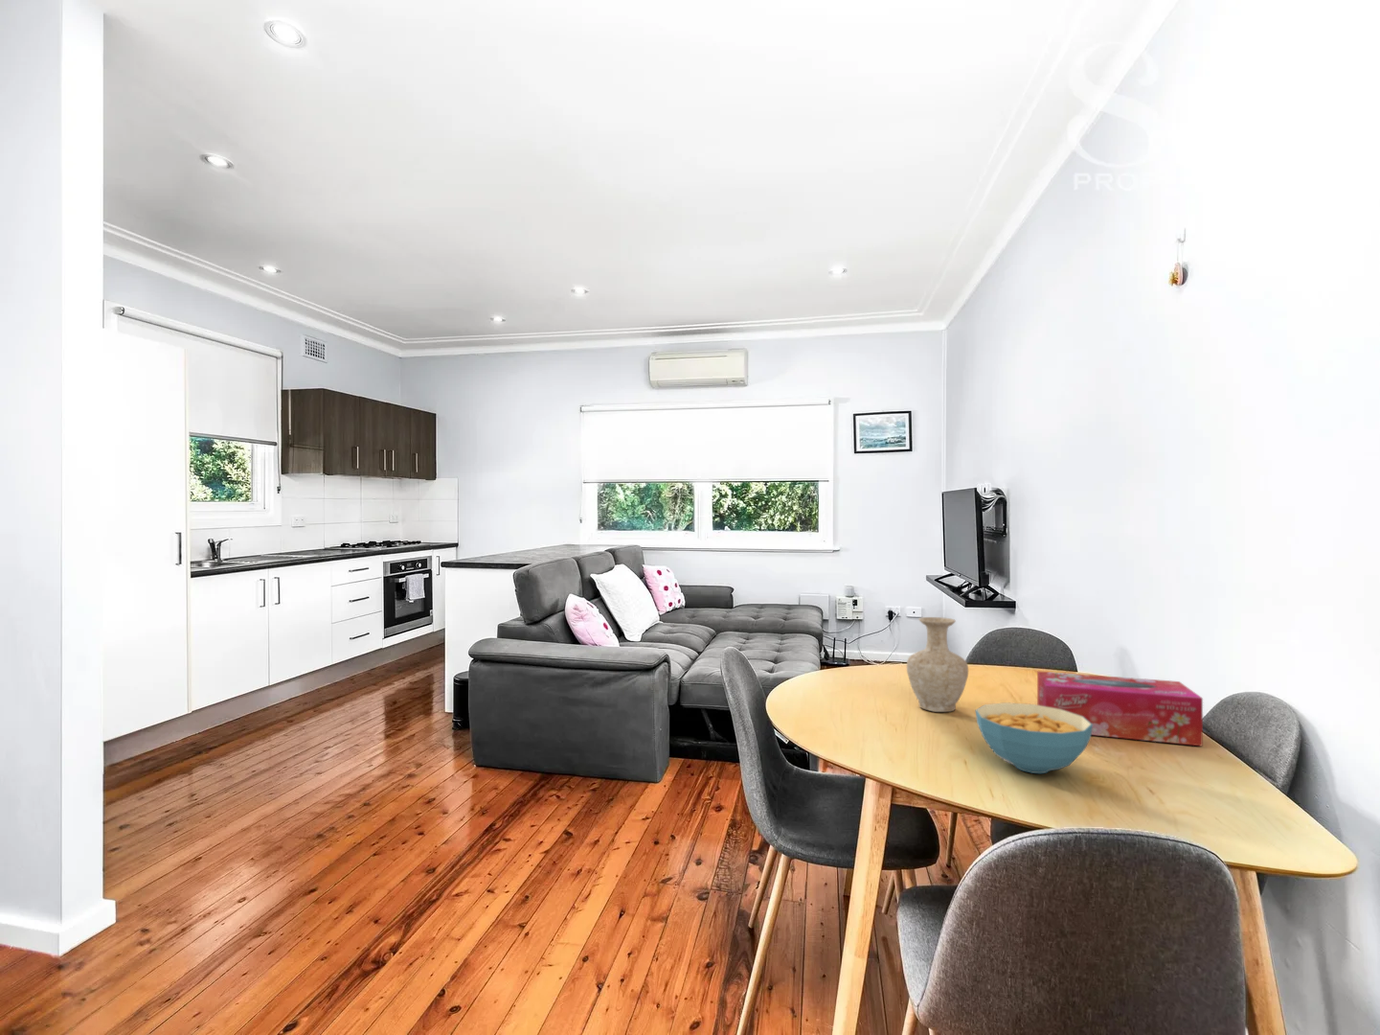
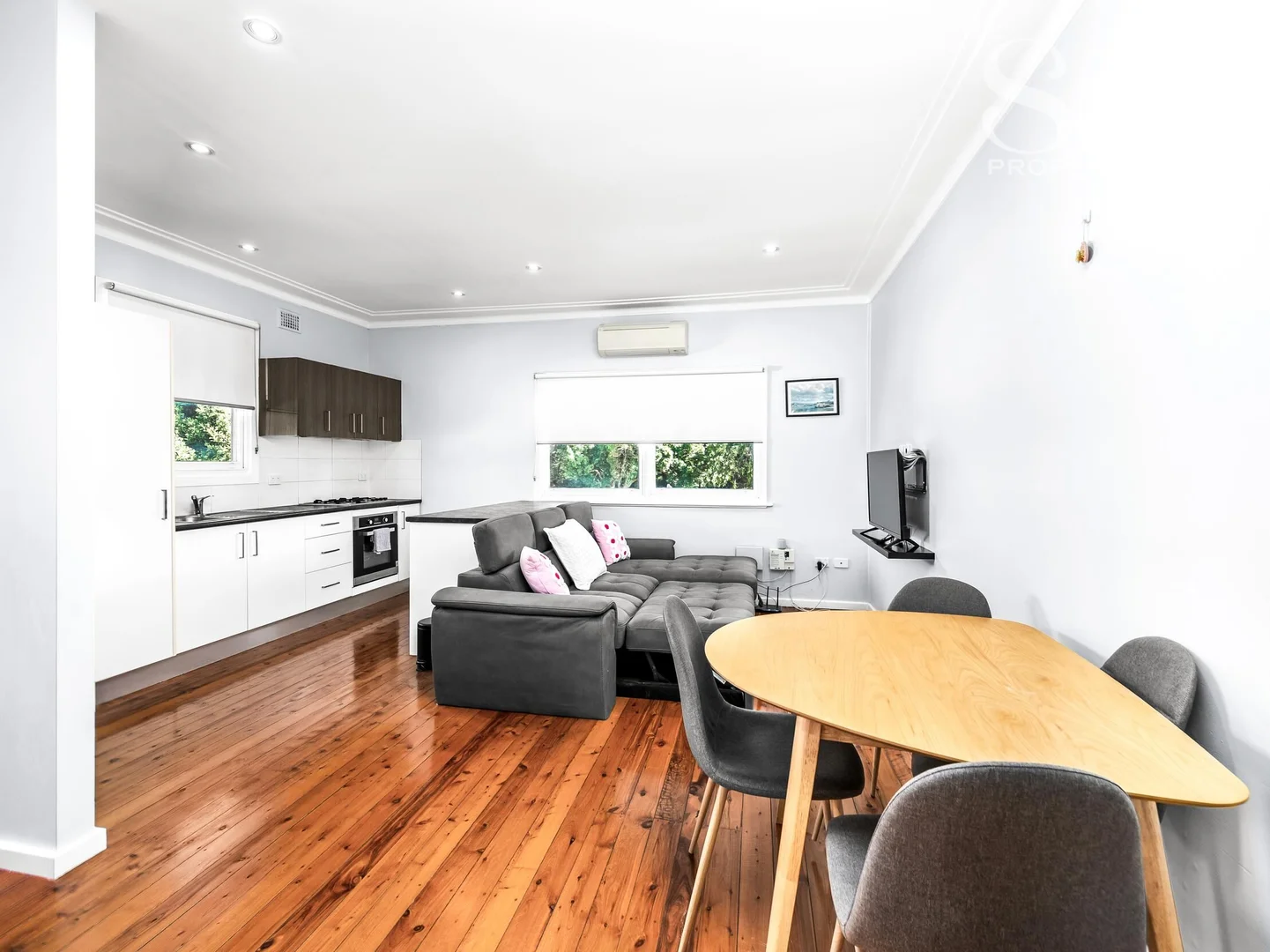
- tissue box [1037,670,1204,748]
- vase [906,616,969,713]
- cereal bowl [975,701,1093,774]
